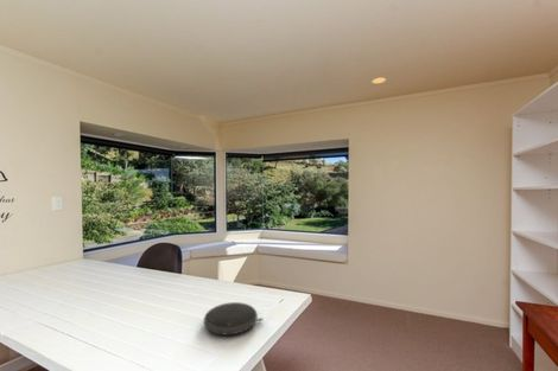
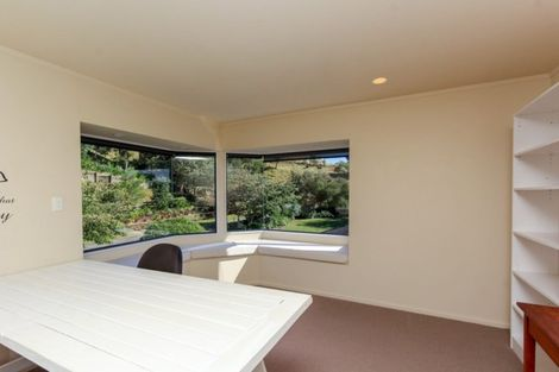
- speaker [203,301,265,337]
